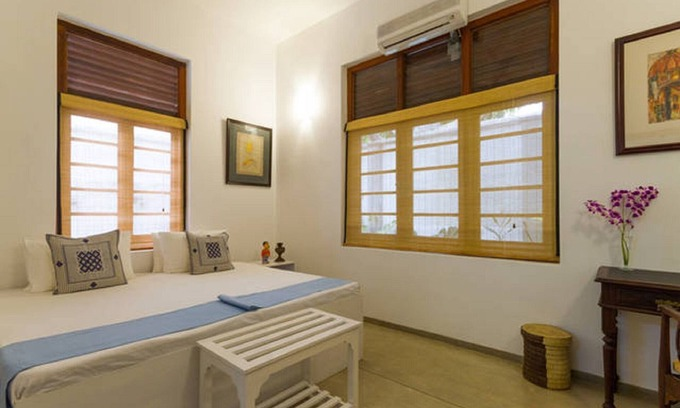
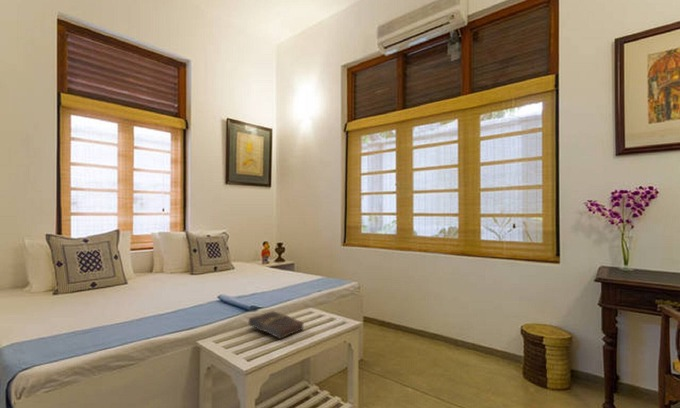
+ book [247,310,305,340]
